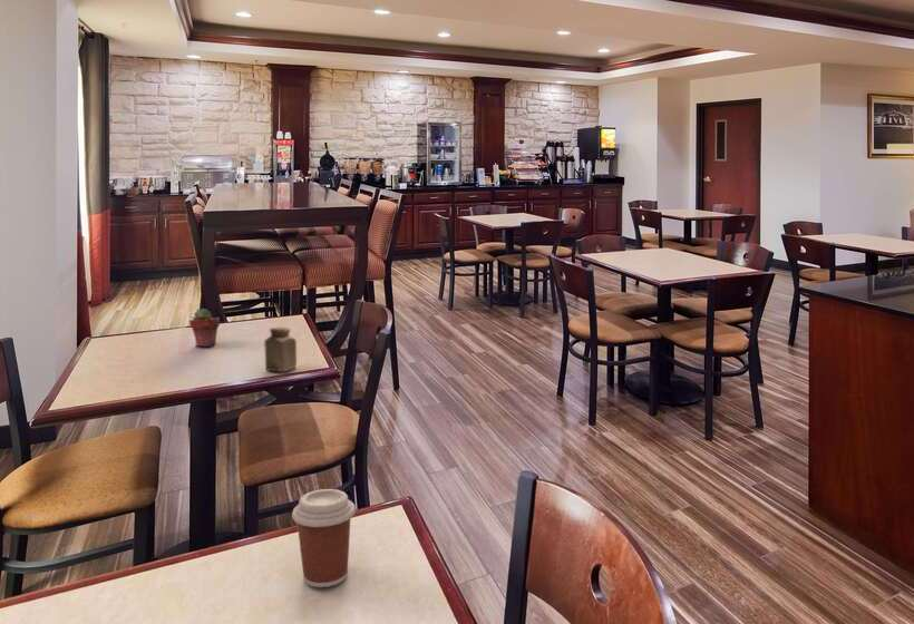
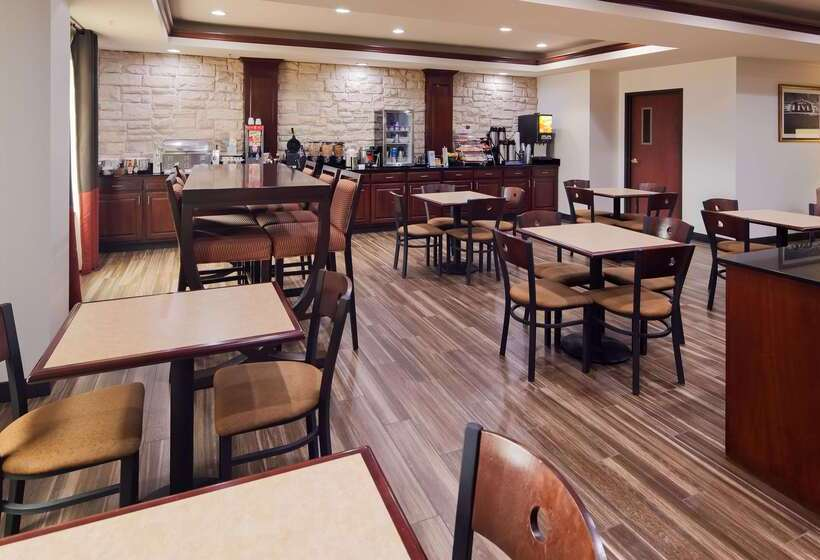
- potted succulent [188,308,221,348]
- coffee cup [291,488,357,588]
- salt shaker [263,325,298,373]
